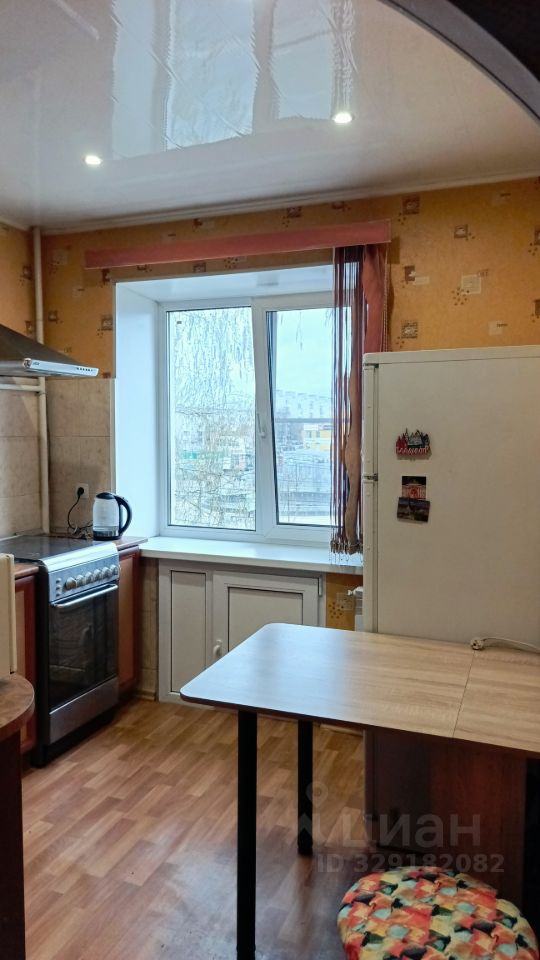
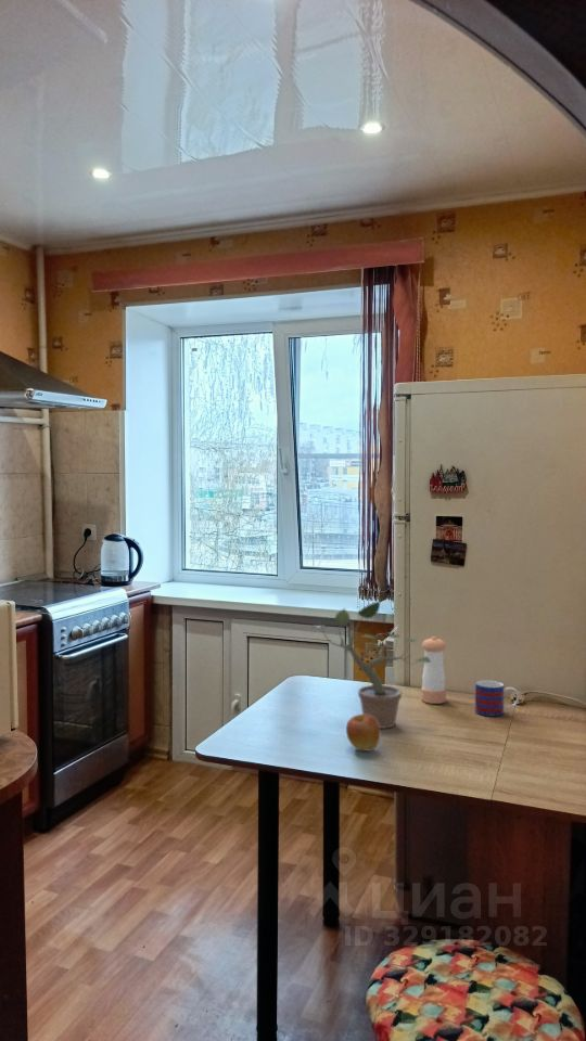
+ pepper shaker [420,635,447,705]
+ apple [345,714,381,751]
+ potted plant [310,599,431,730]
+ mug [474,679,520,717]
